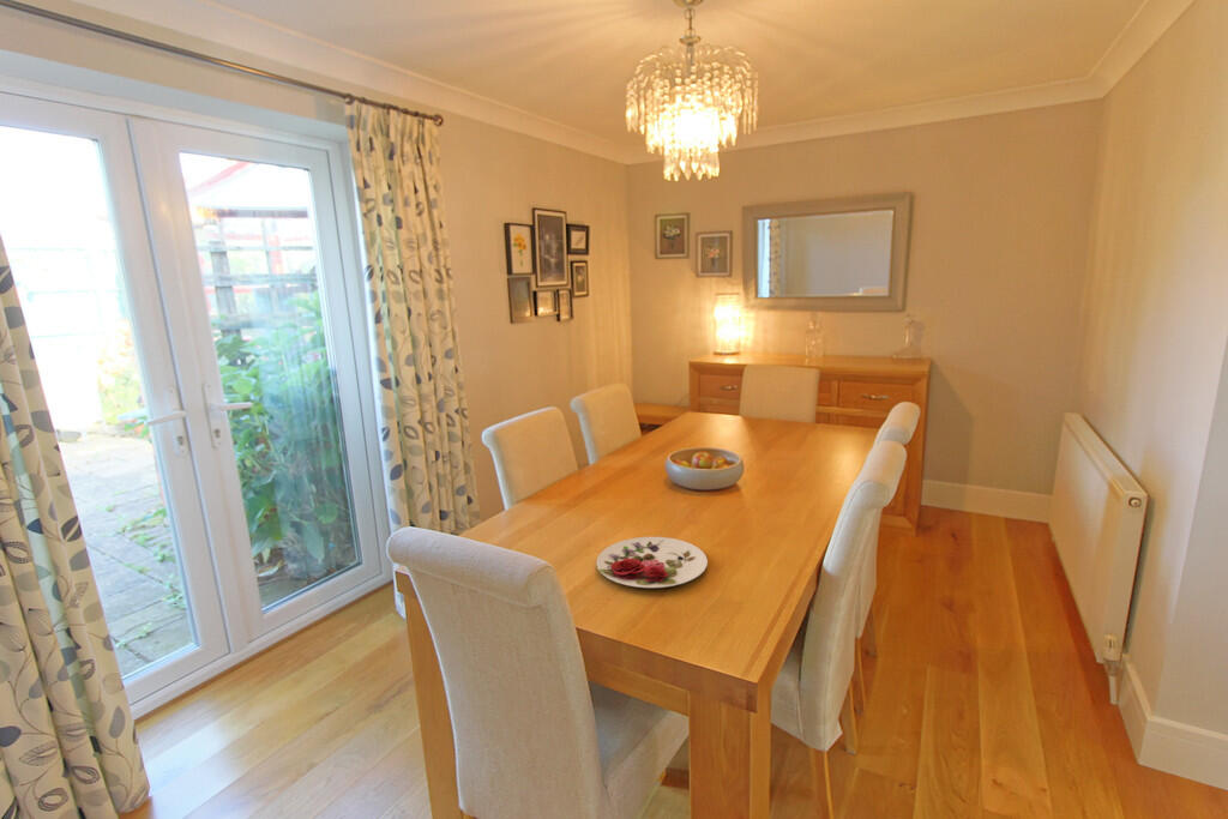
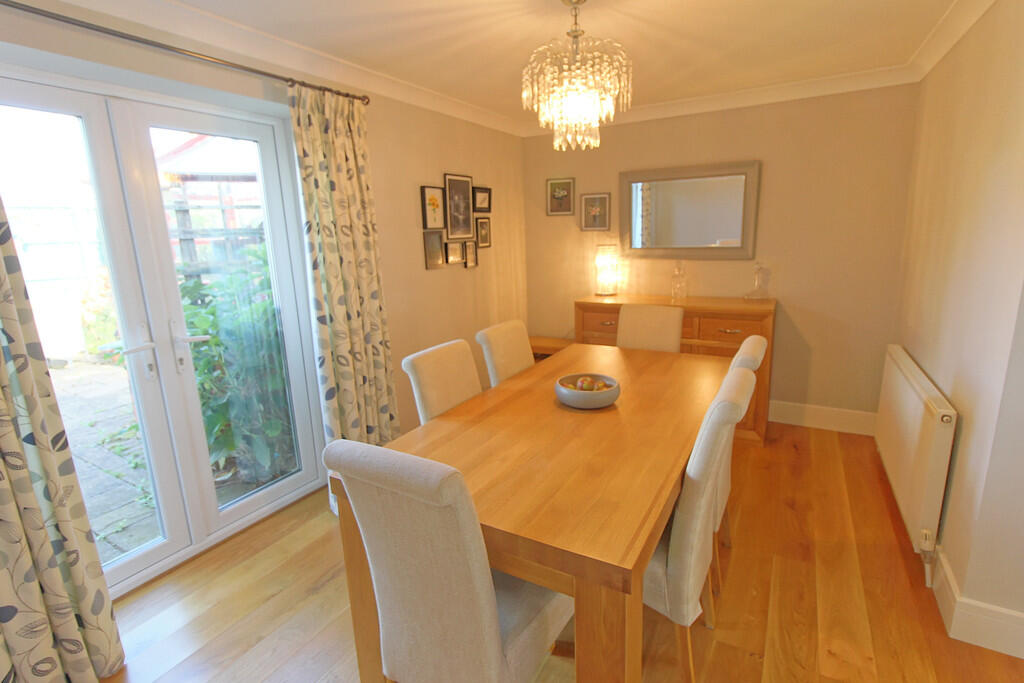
- plate [595,536,709,589]
